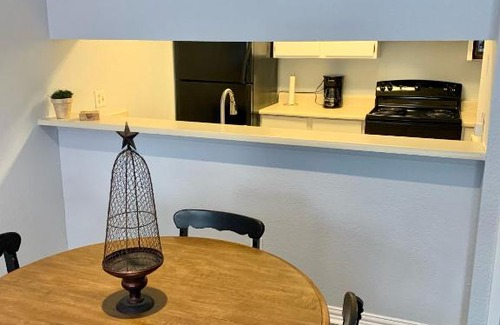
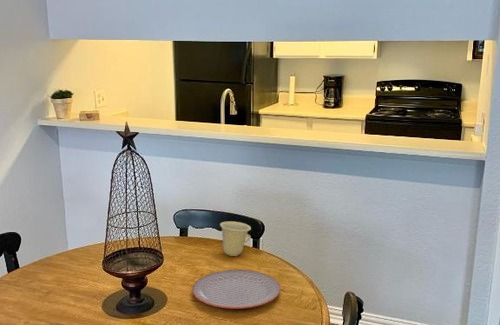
+ plate [191,269,281,310]
+ cup [219,221,252,257]
